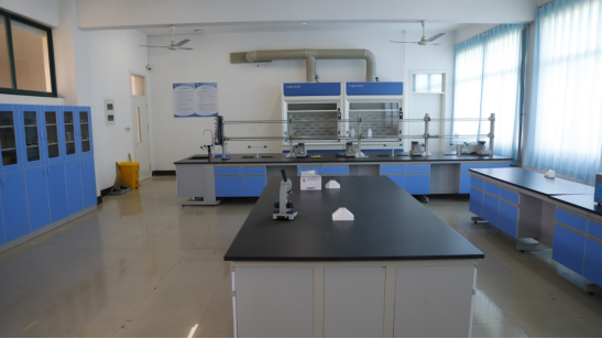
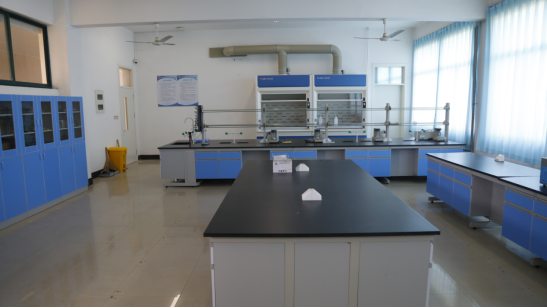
- microscope [272,168,298,221]
